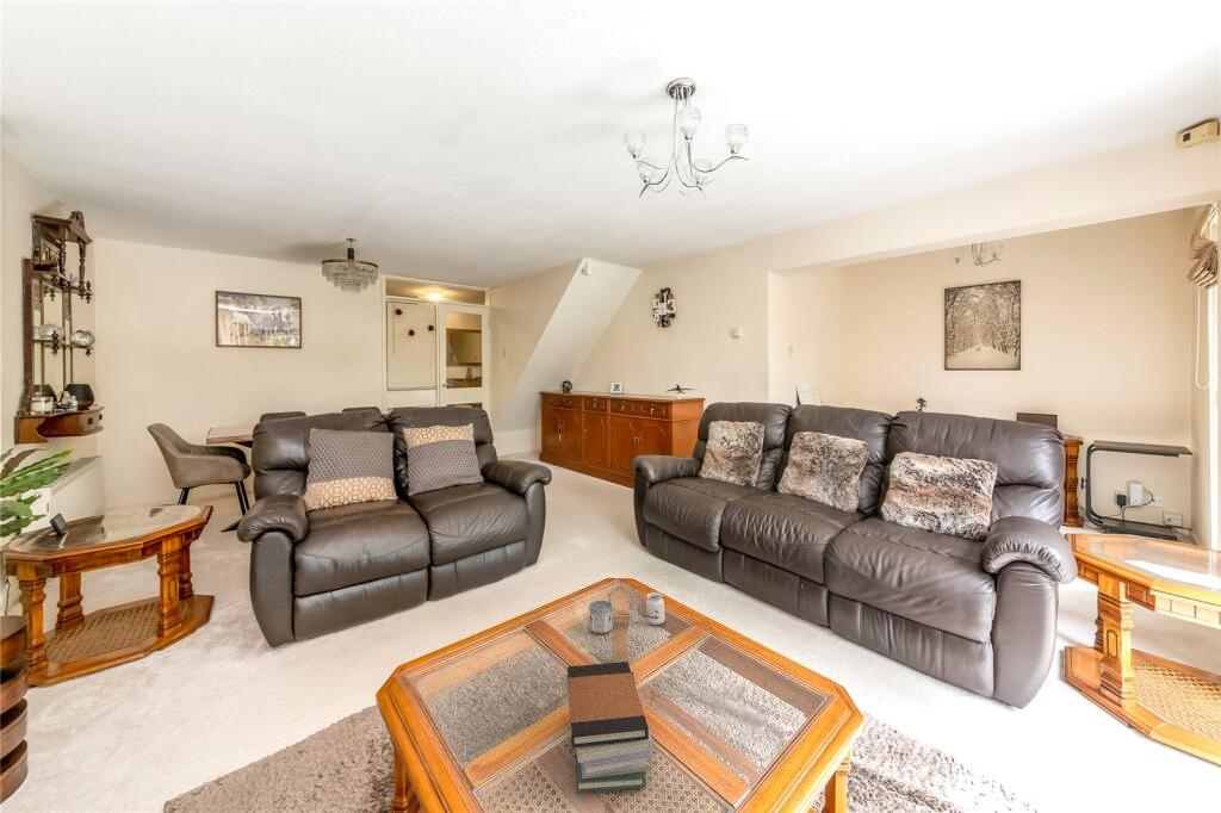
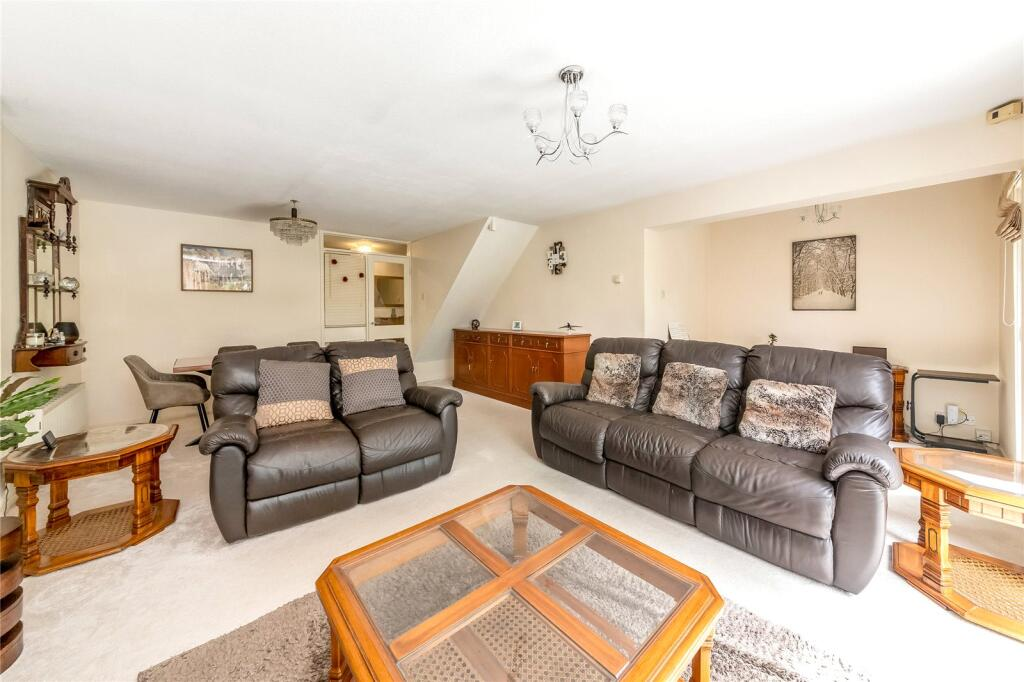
- candle [631,591,667,626]
- book stack [565,660,653,794]
- mug [588,600,614,634]
